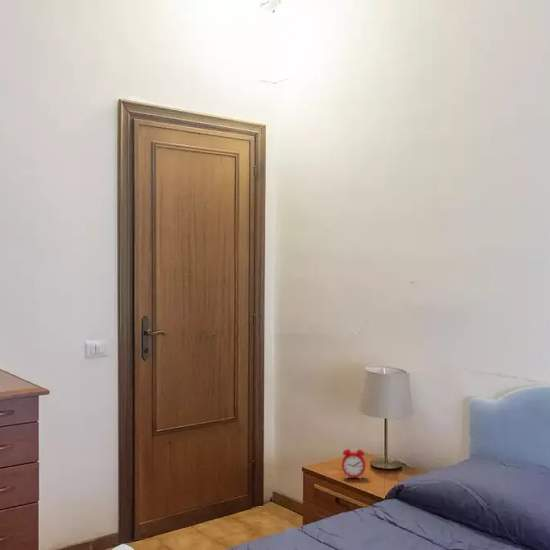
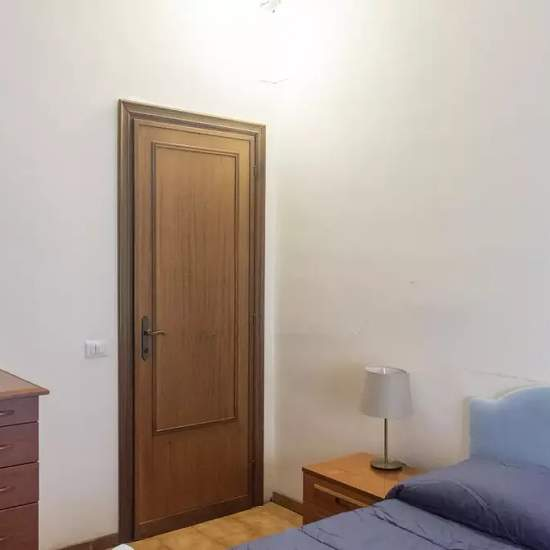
- alarm clock [341,443,366,480]
